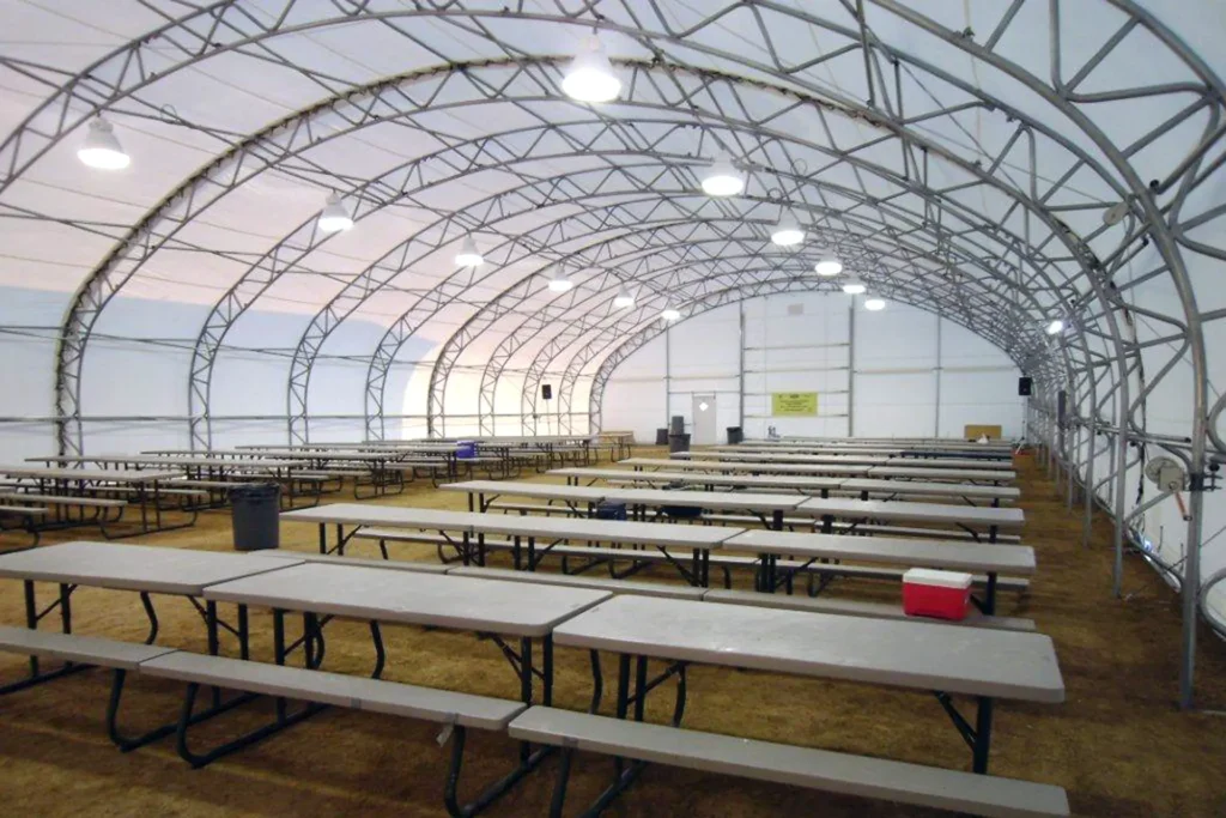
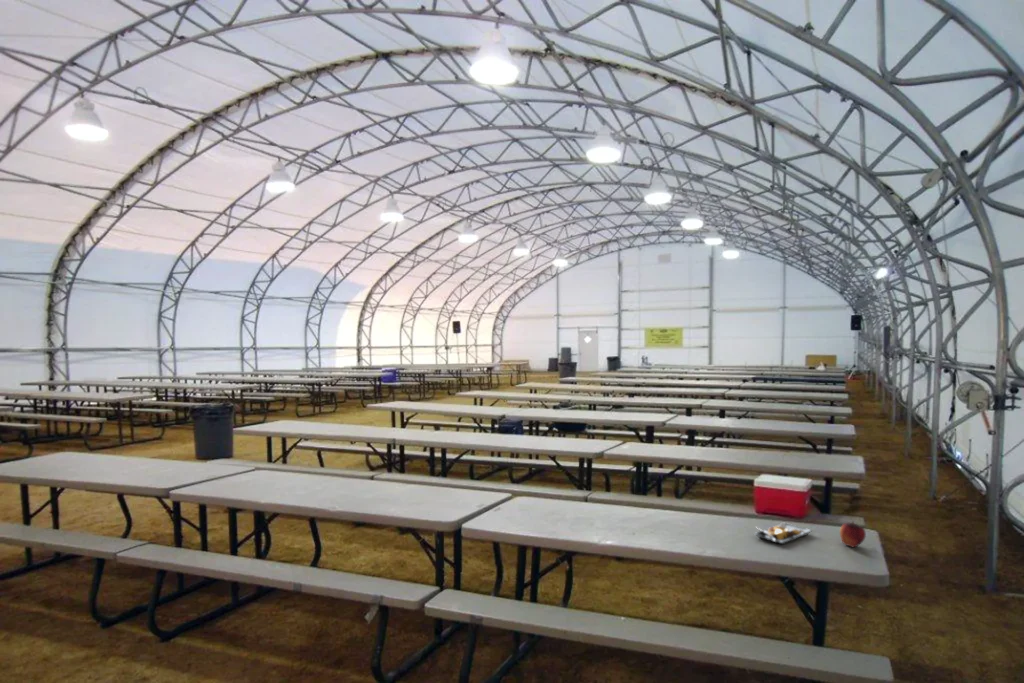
+ fruit [839,521,867,548]
+ plate [753,521,814,545]
